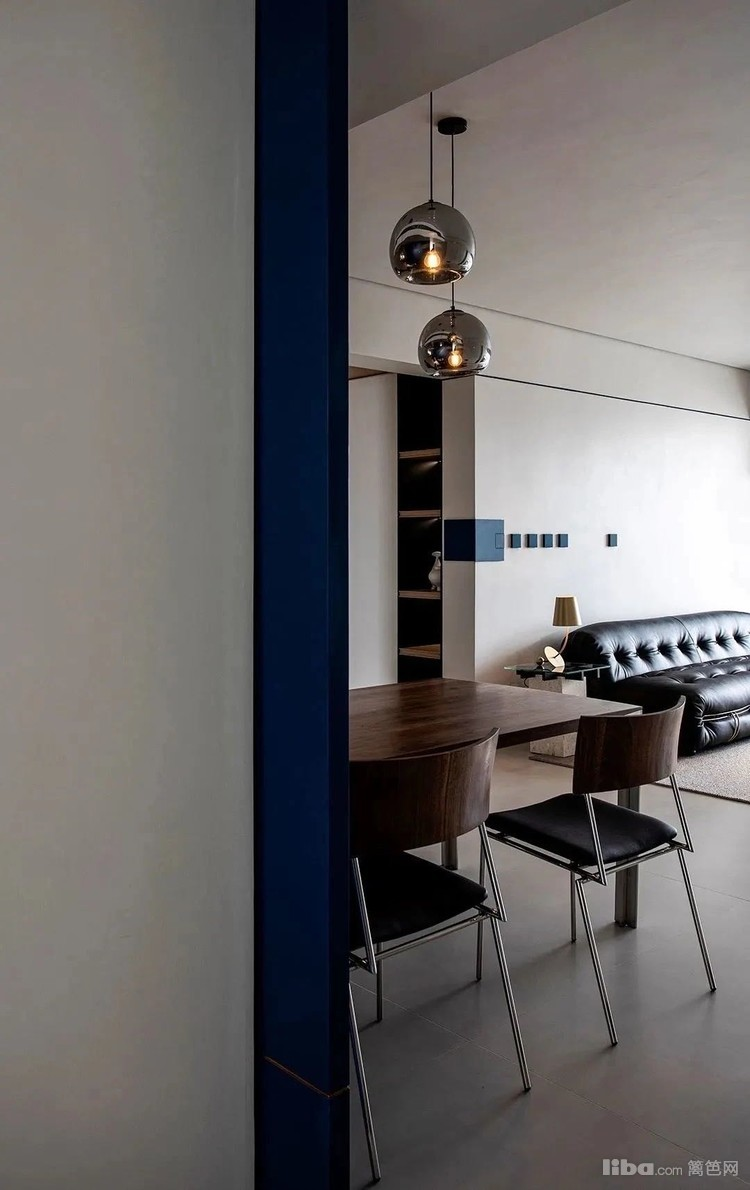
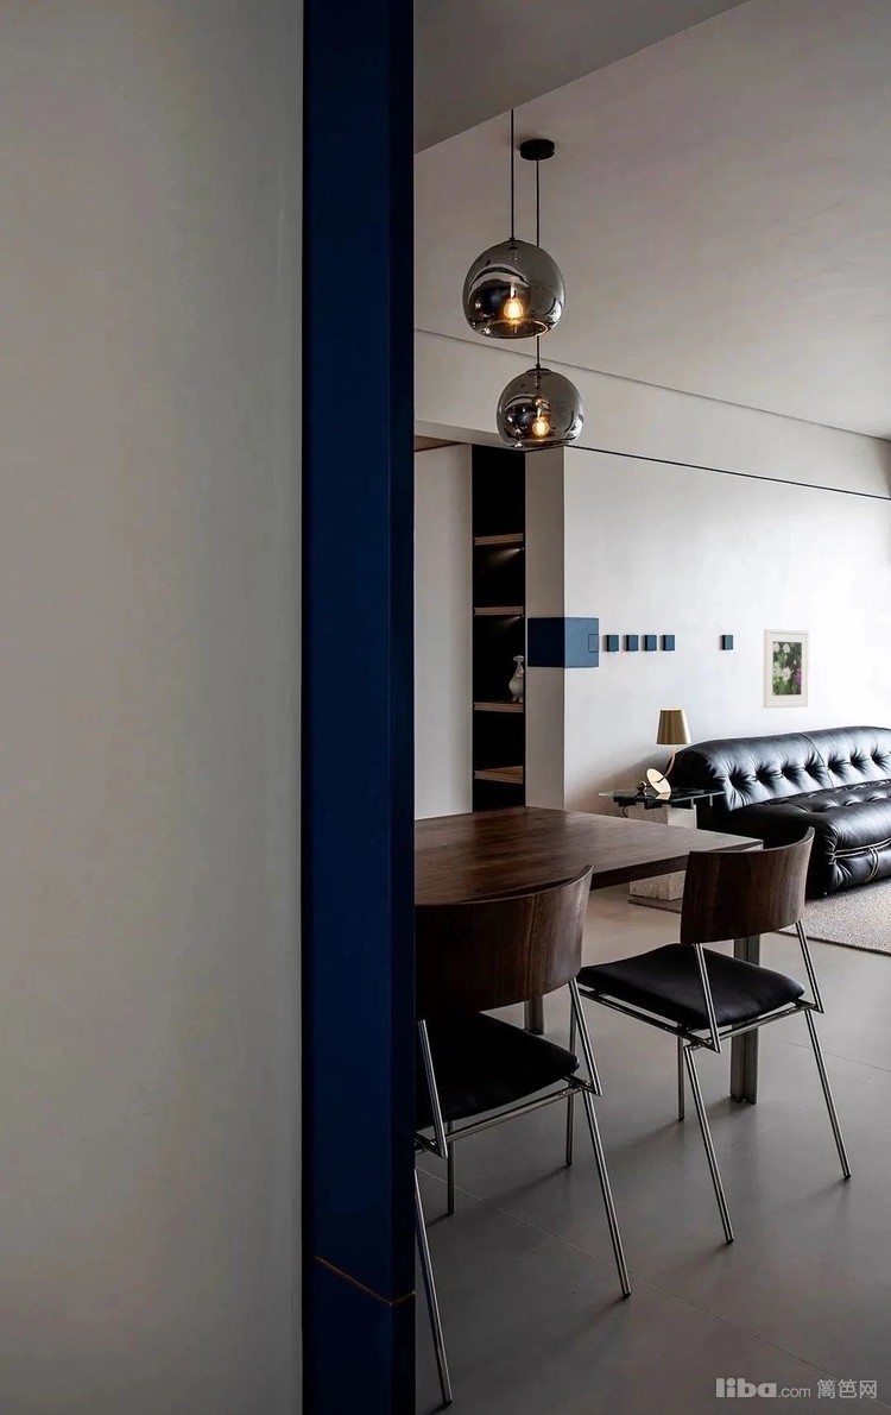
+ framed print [763,628,810,709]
